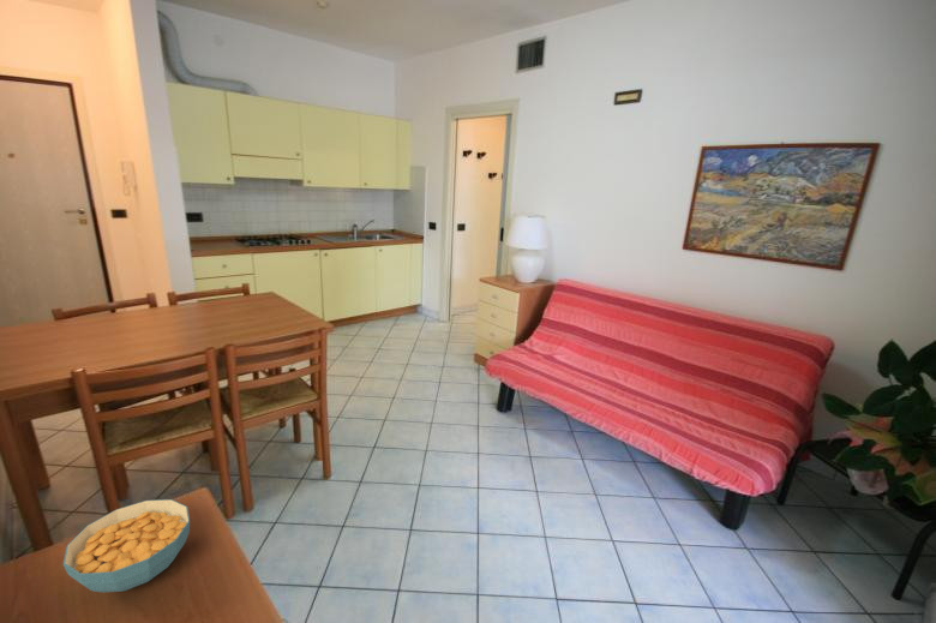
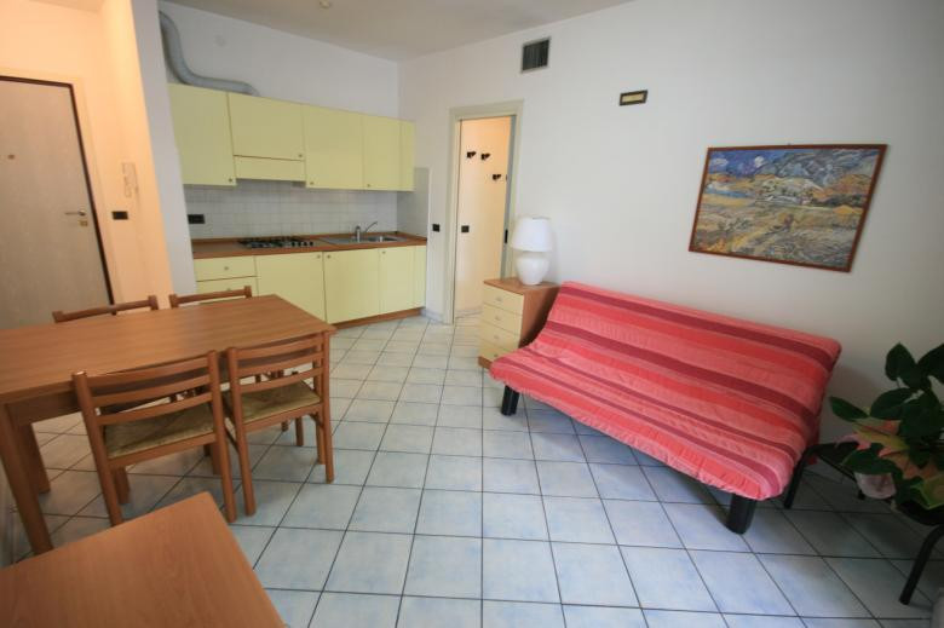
- cereal bowl [62,498,191,594]
